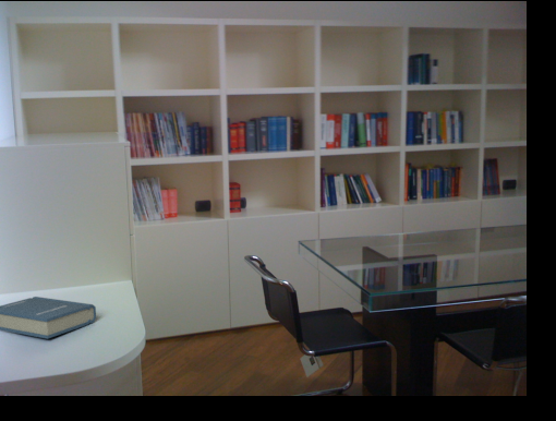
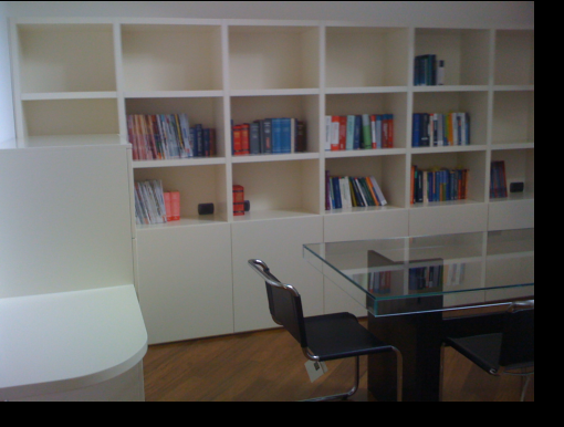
- hardback book [0,296,97,340]
